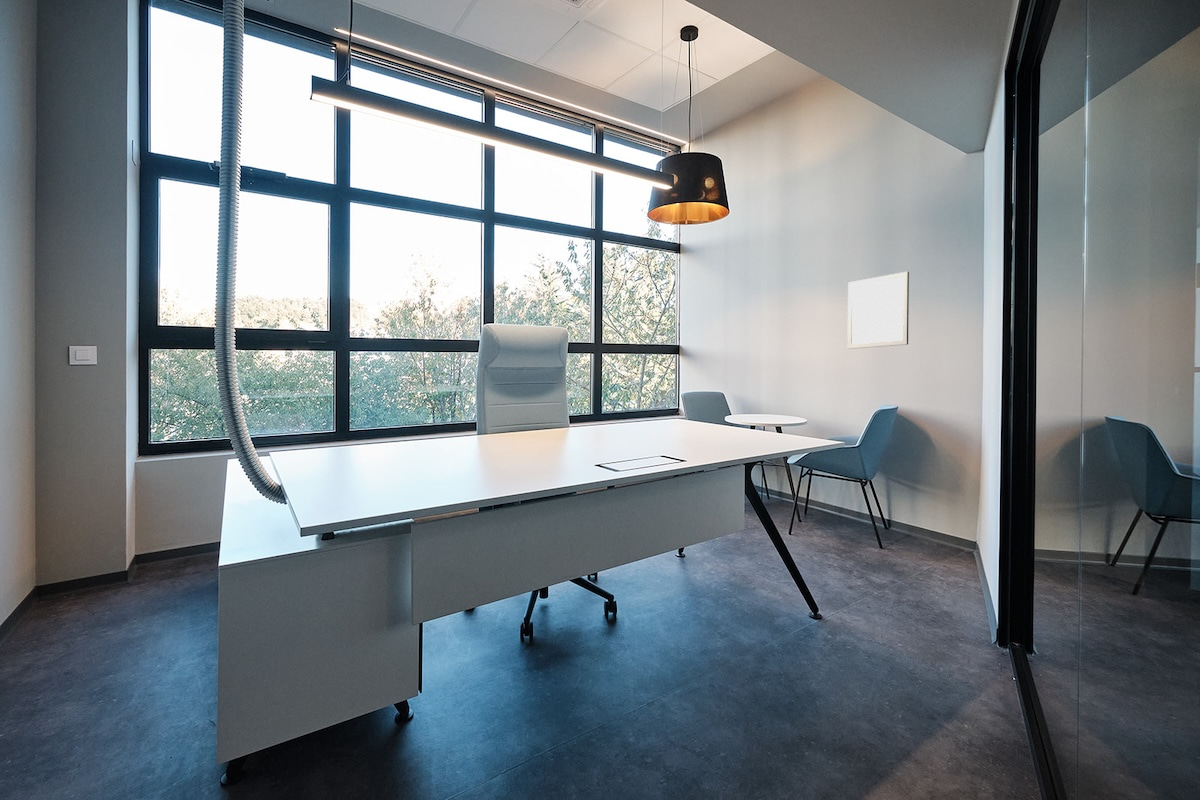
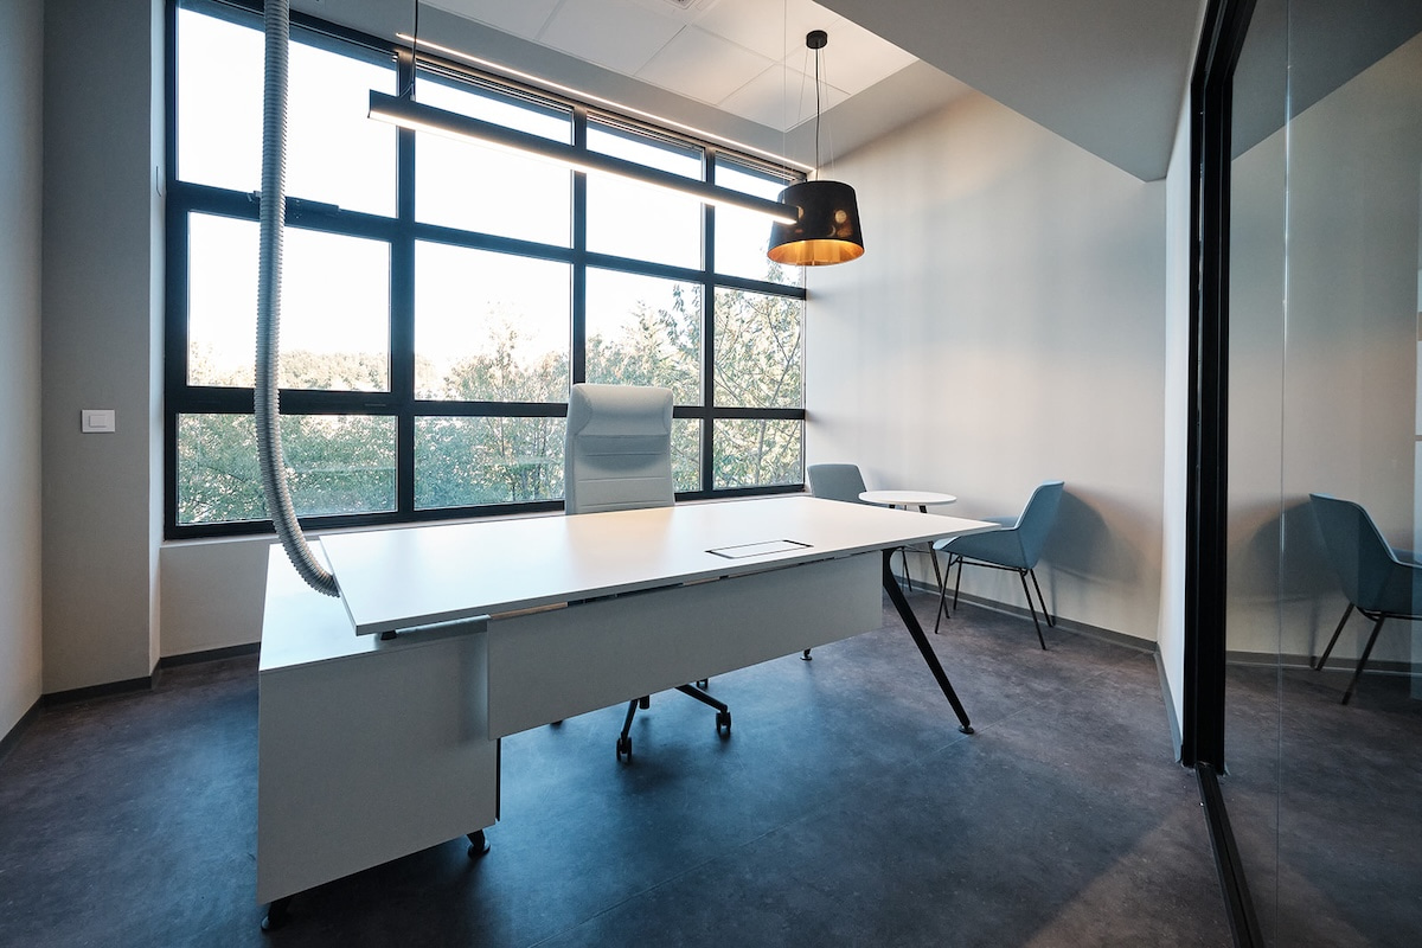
- wall art [847,271,910,350]
